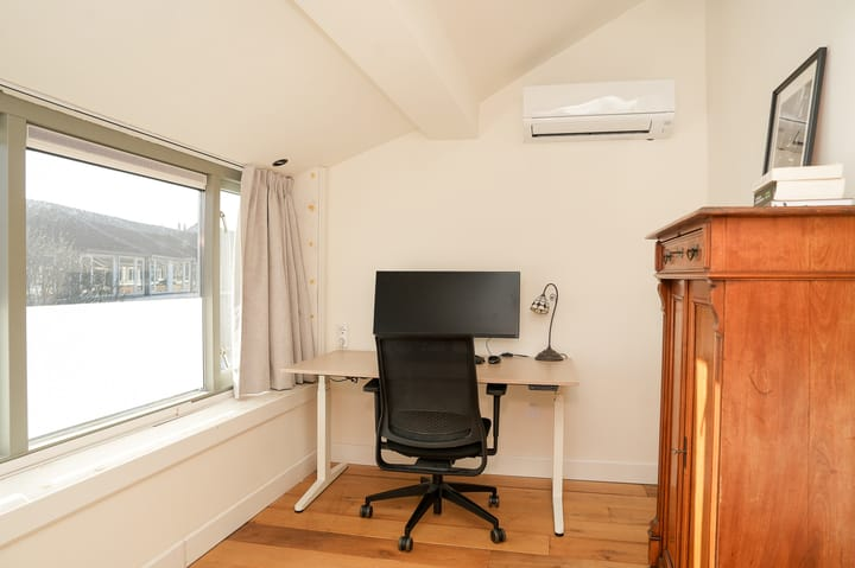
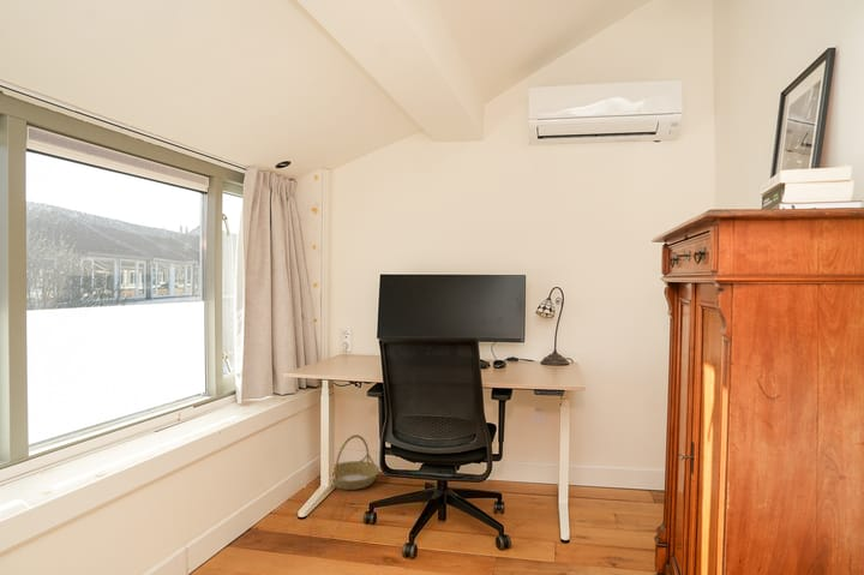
+ basket [331,433,380,491]
